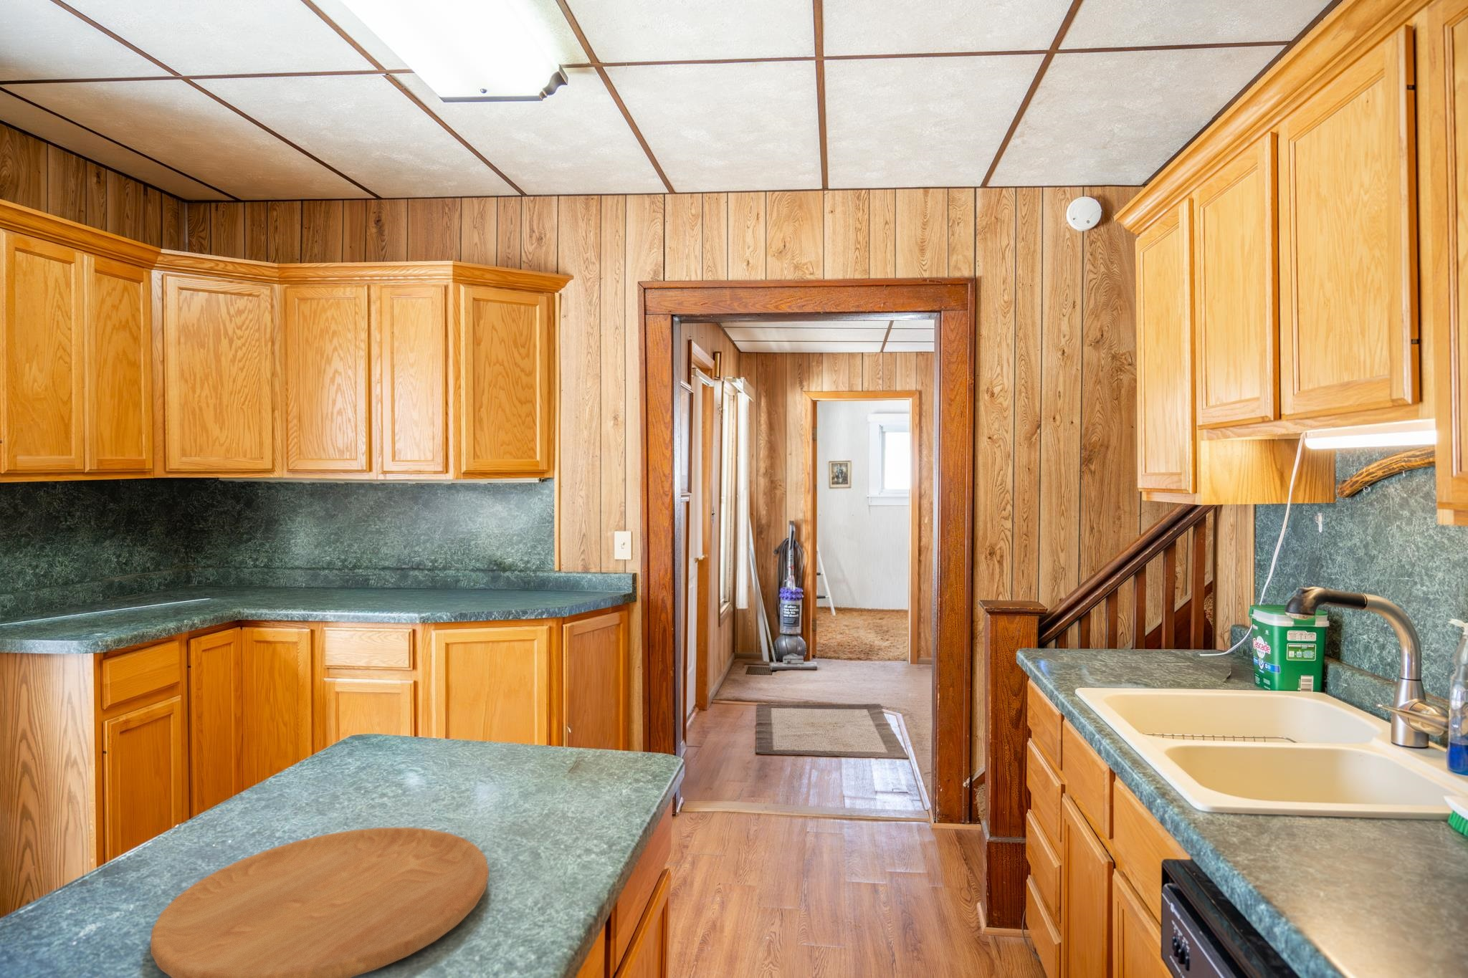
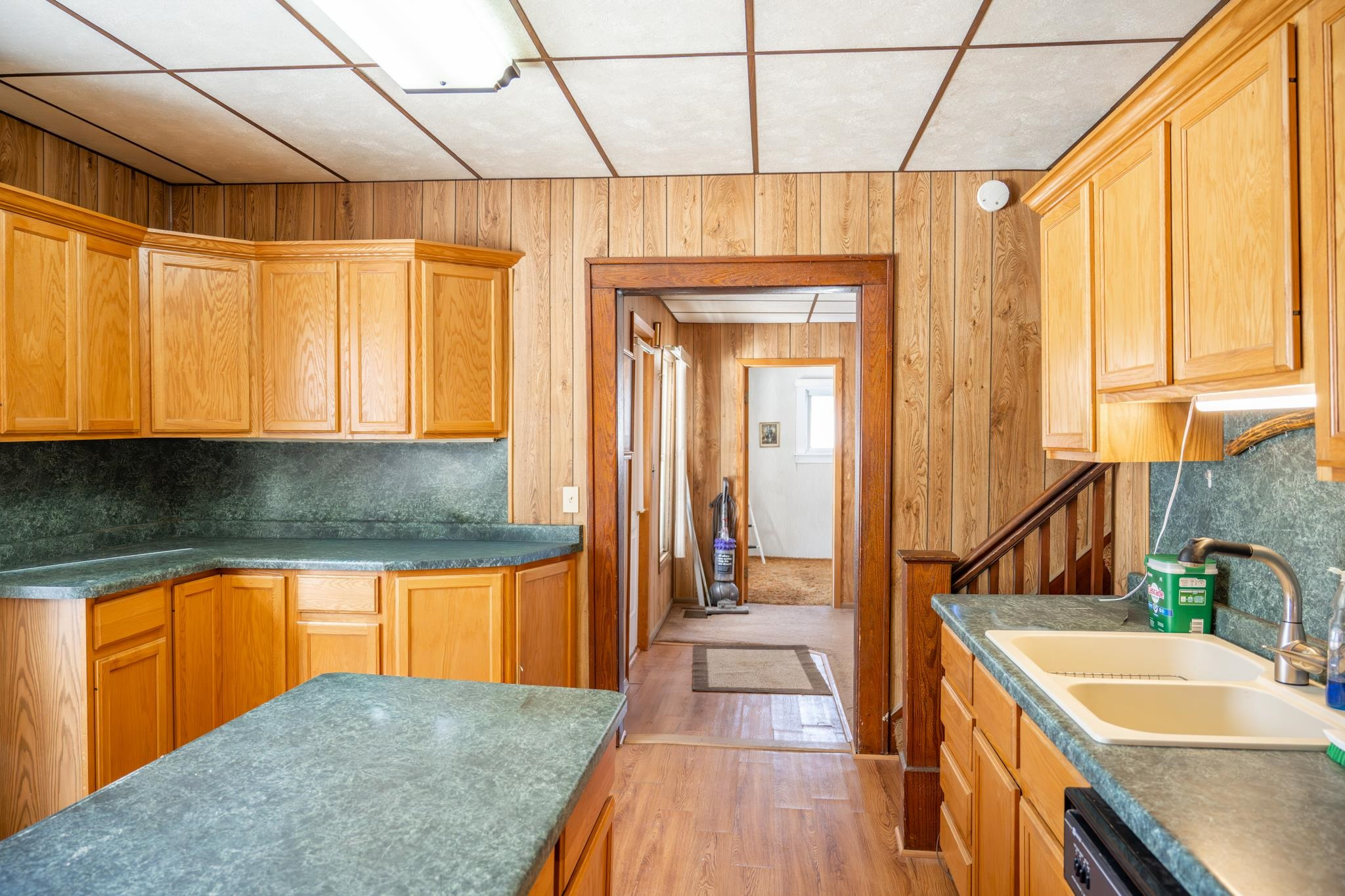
- cutting board [150,826,490,978]
